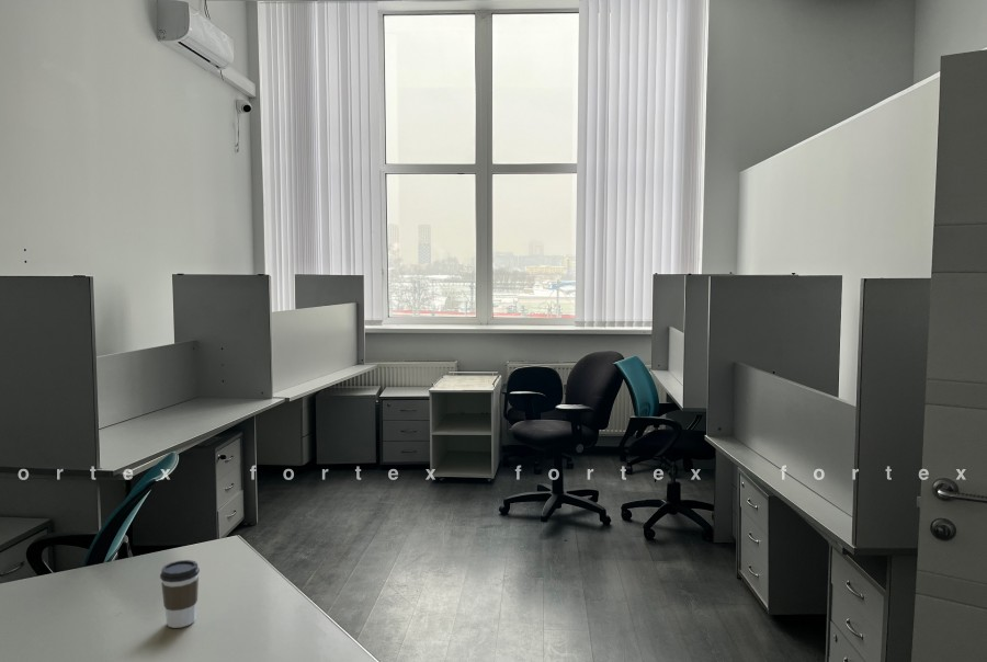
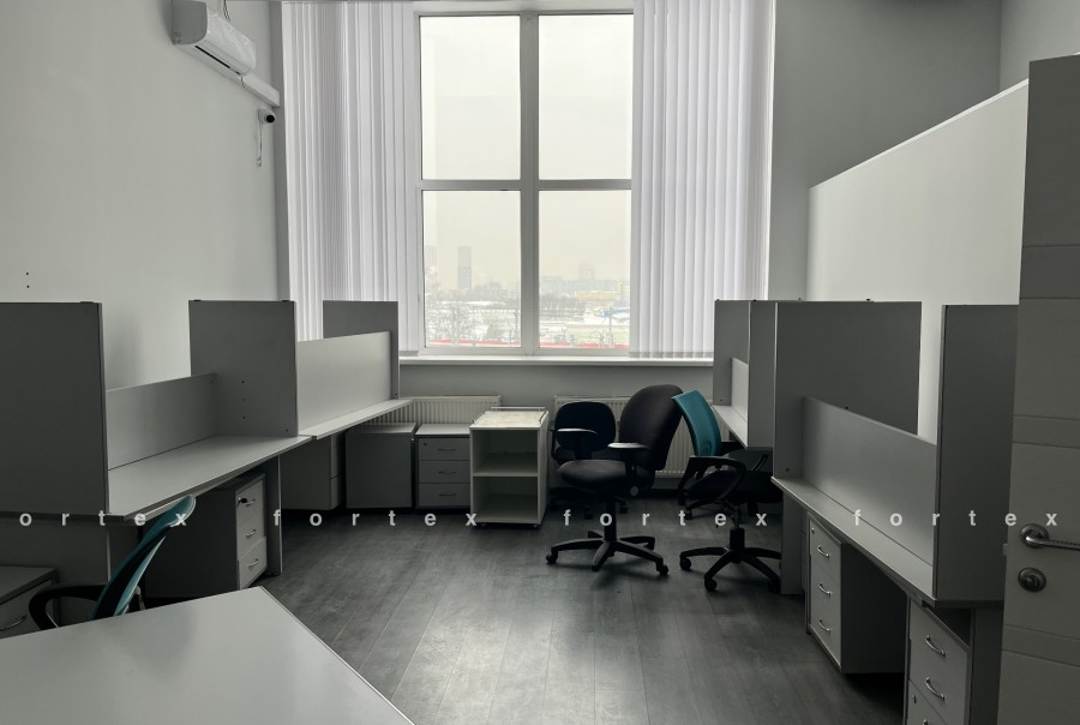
- coffee cup [159,559,201,629]
